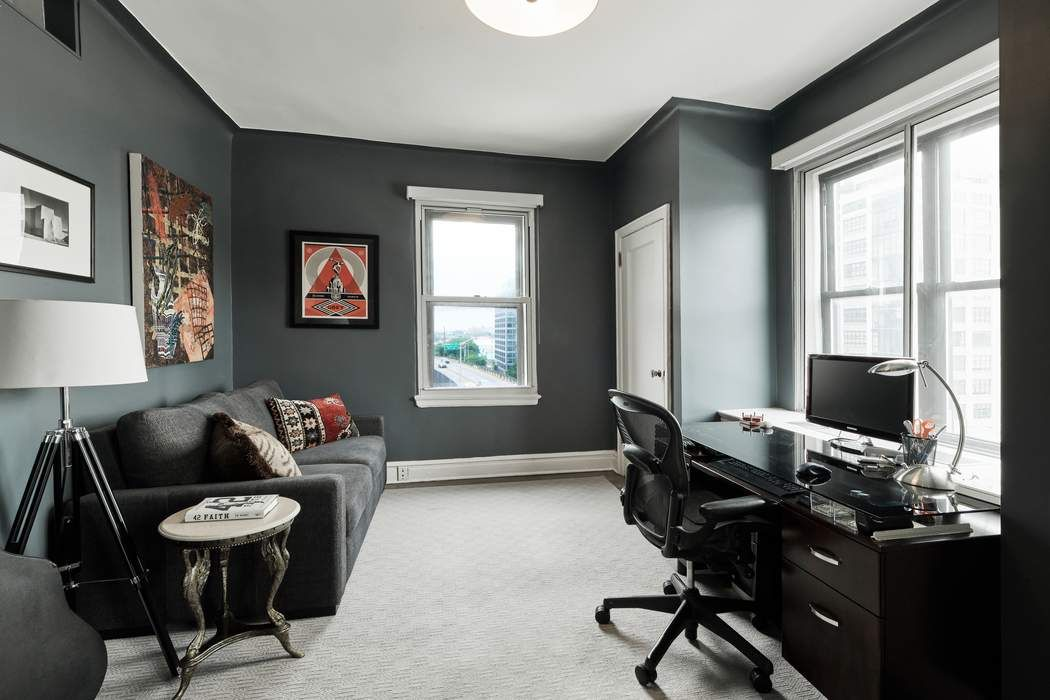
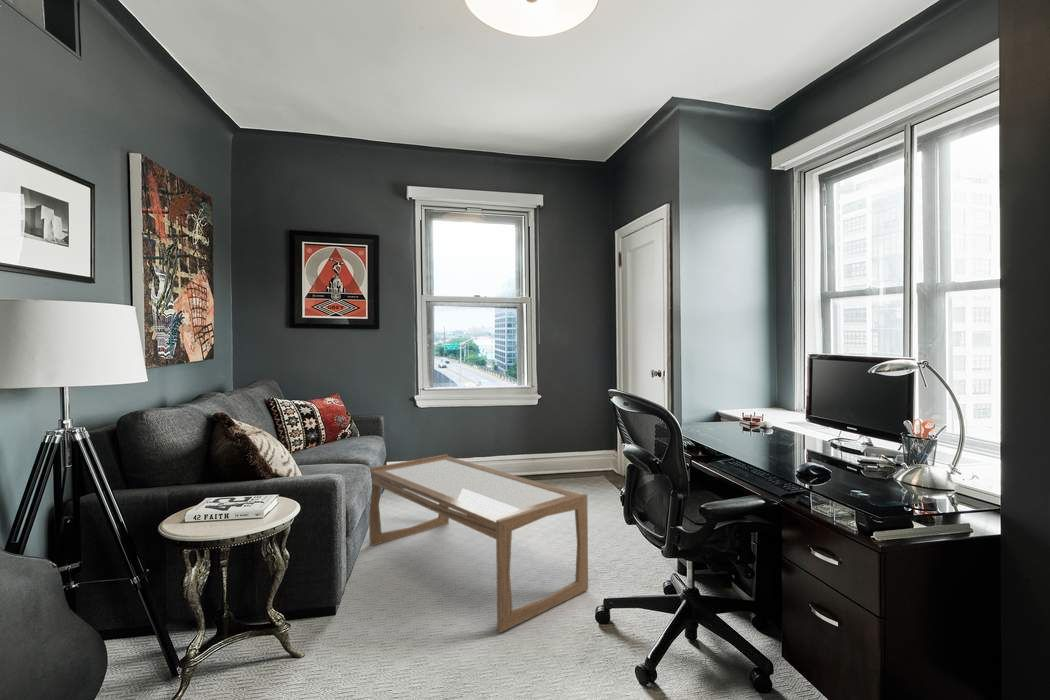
+ coffee table [368,453,589,634]
